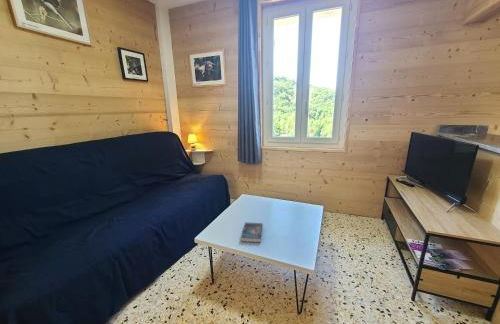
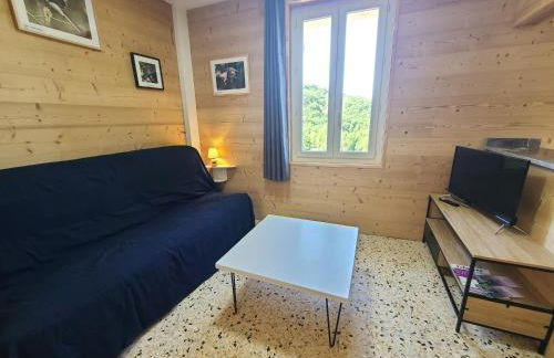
- book [240,221,264,243]
